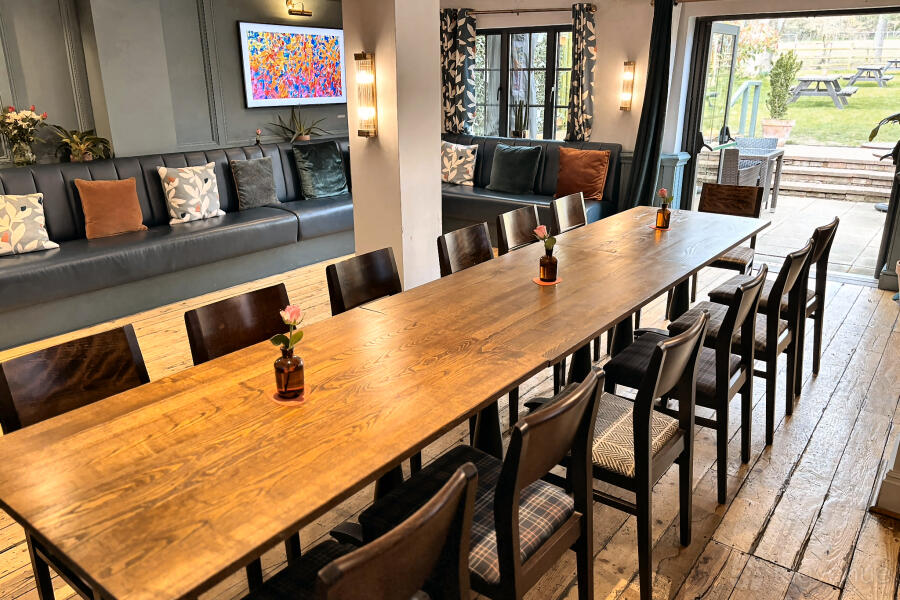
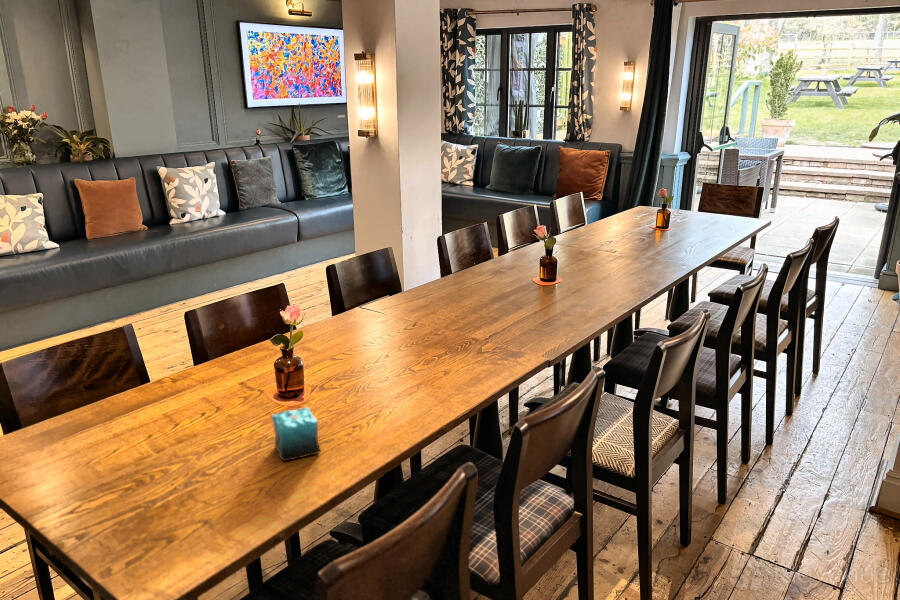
+ candle [271,404,322,462]
